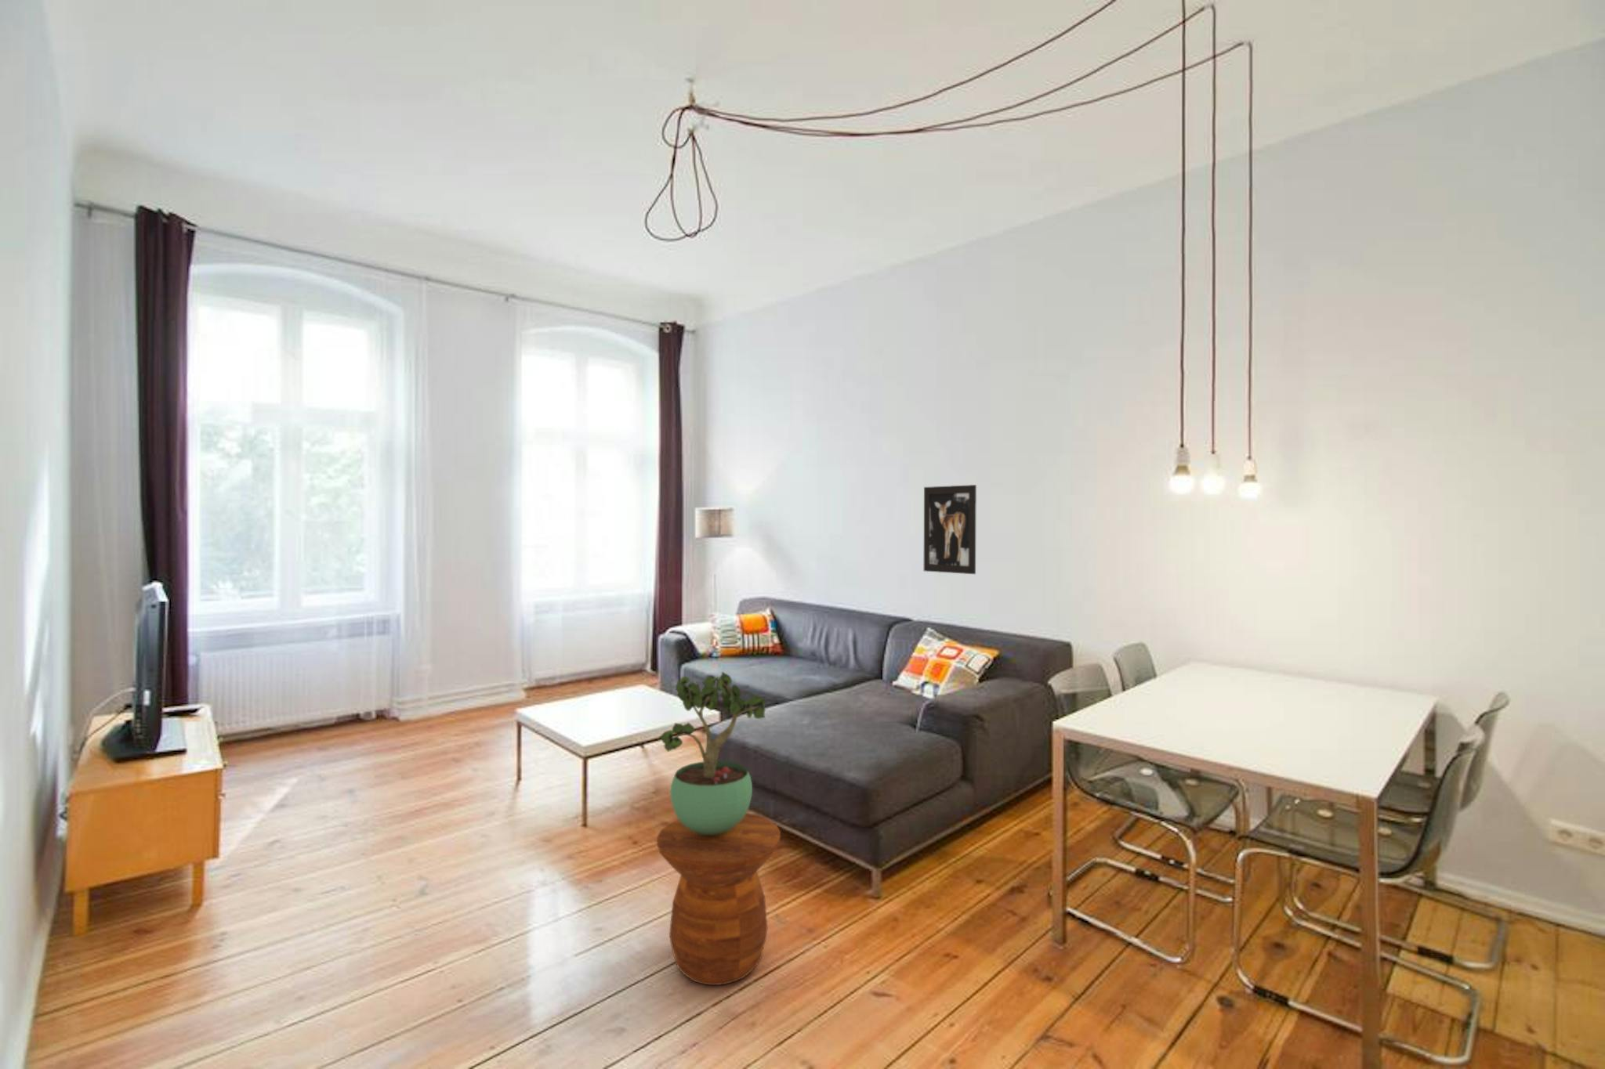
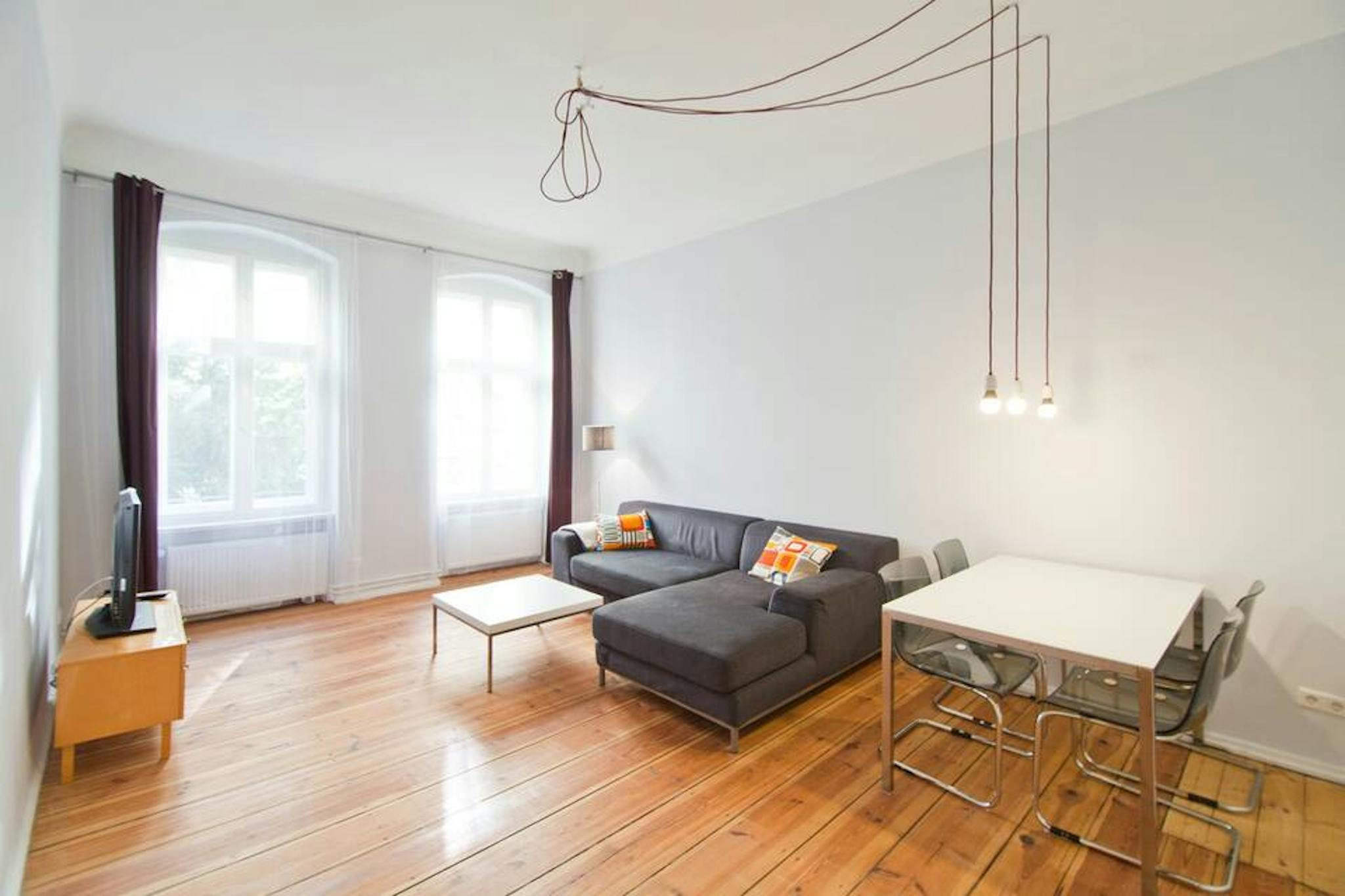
- side table [656,812,782,985]
- wall art [924,484,977,575]
- potted plant [659,672,767,835]
